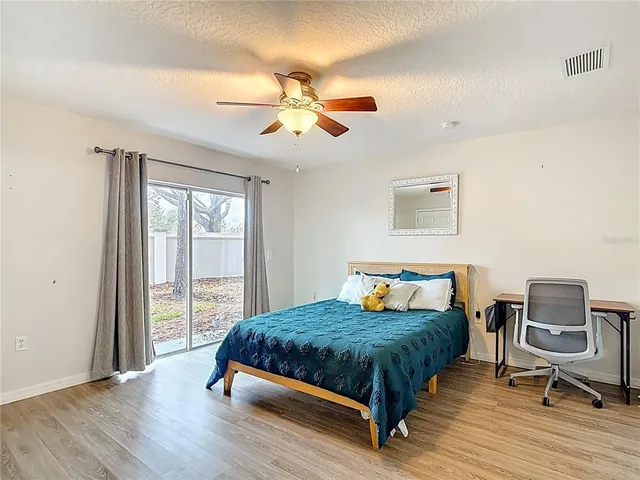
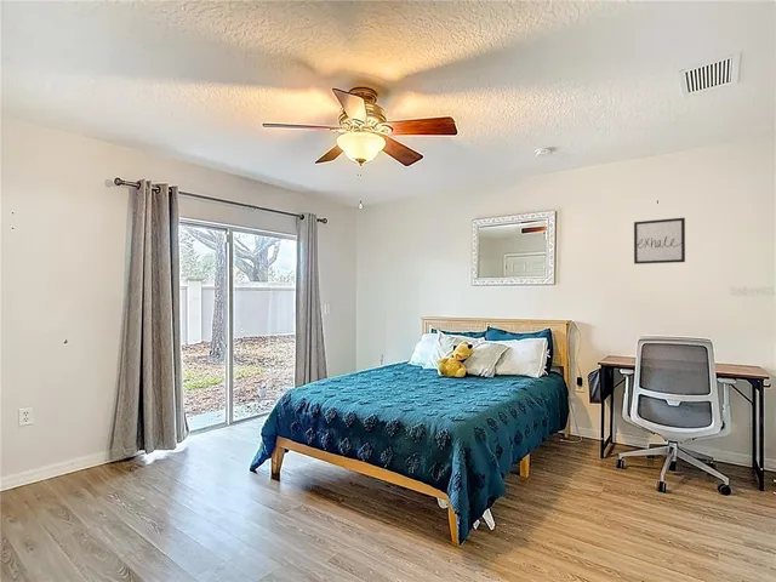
+ wall art [633,217,686,266]
